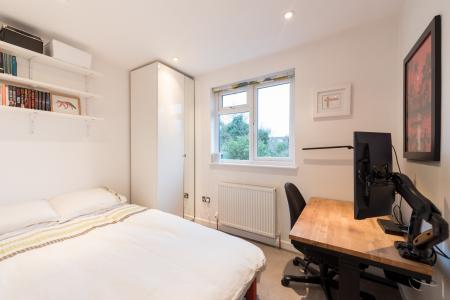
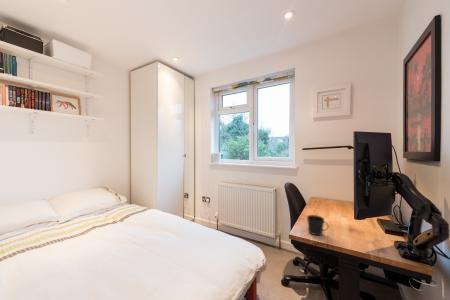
+ cup [306,214,329,236]
